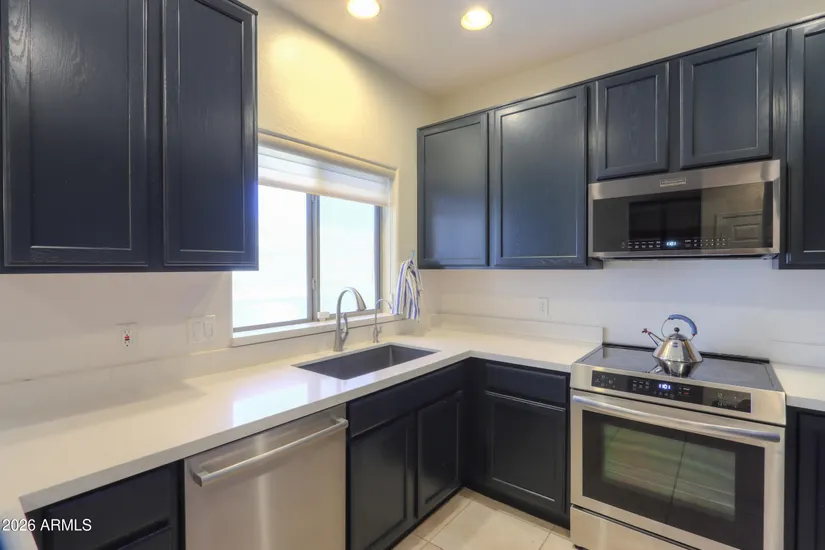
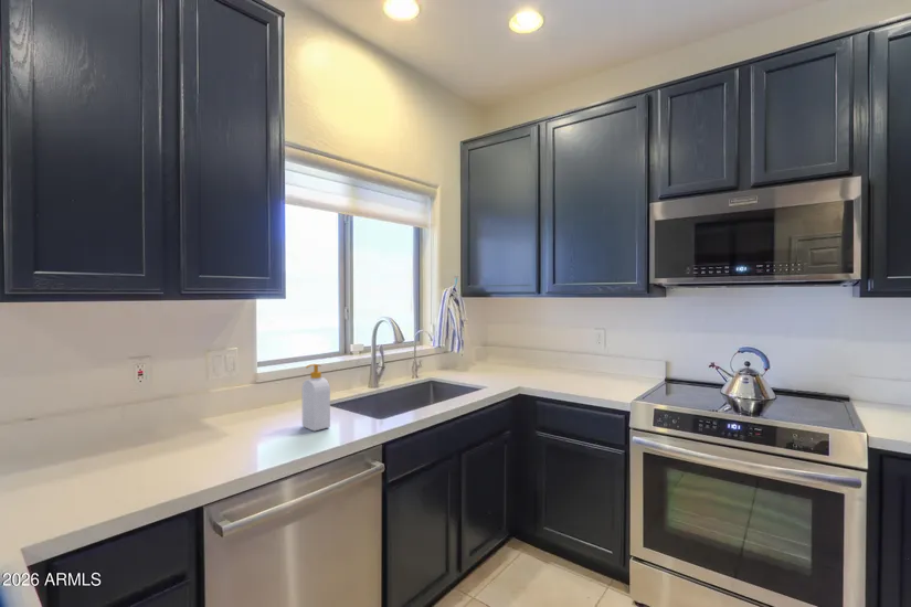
+ soap bottle [301,363,331,433]
